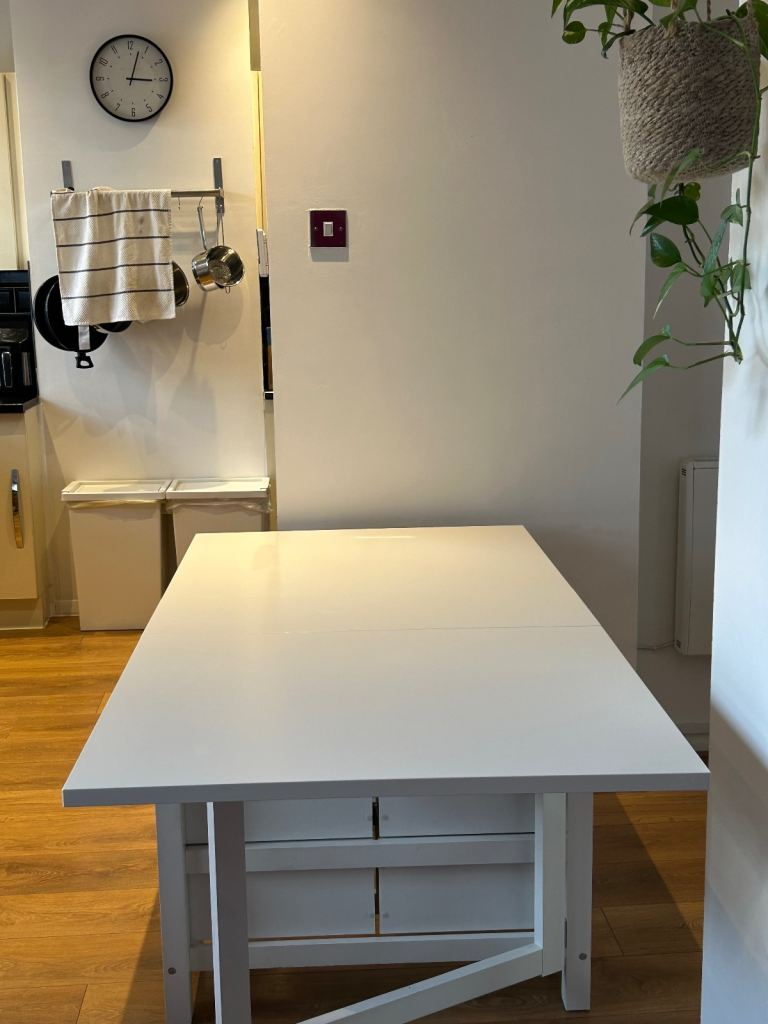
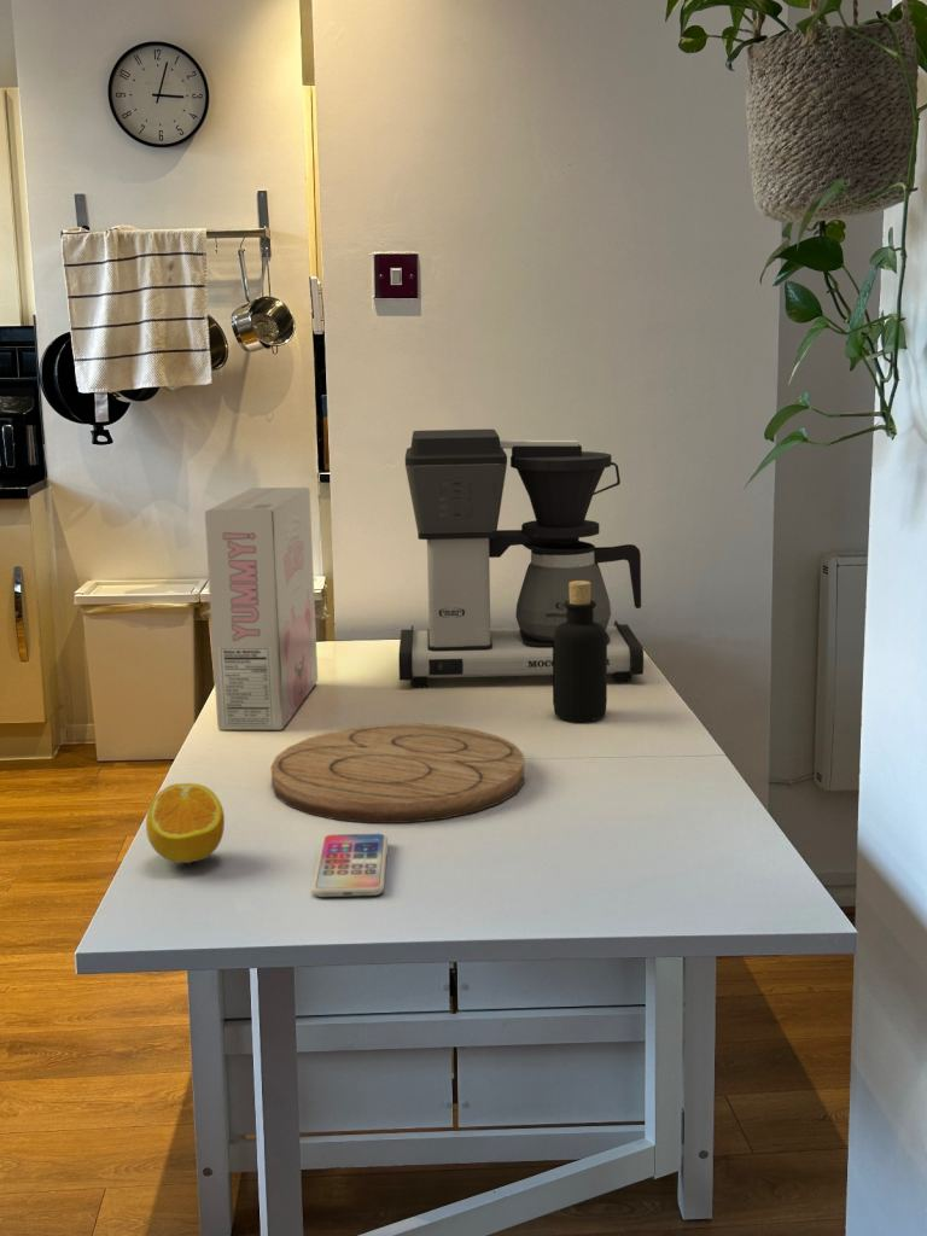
+ fruit [145,782,226,865]
+ cutting board [270,723,525,824]
+ cereal box [204,486,319,731]
+ smartphone [310,833,389,898]
+ coffee maker [398,428,645,689]
+ bottle [552,581,608,722]
